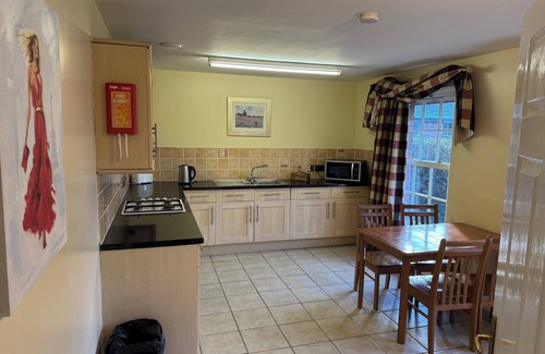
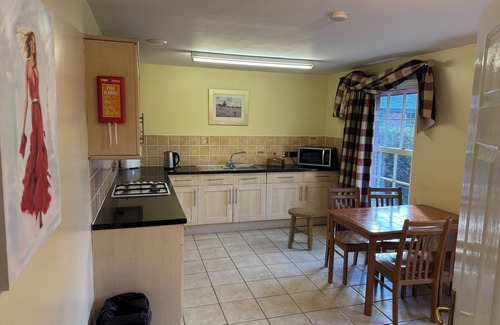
+ stool [287,206,317,251]
